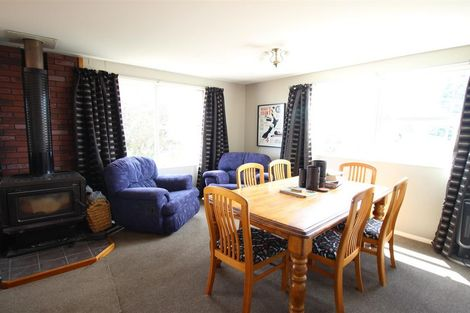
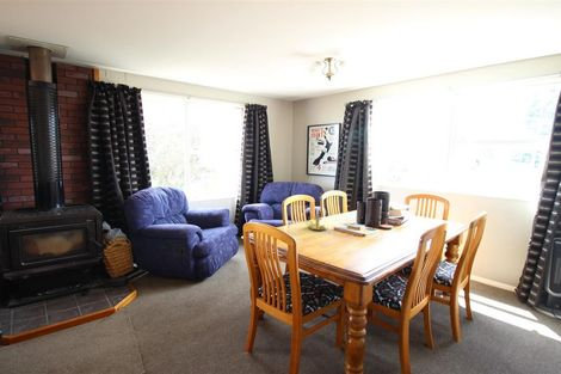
+ candle holder [304,209,329,232]
